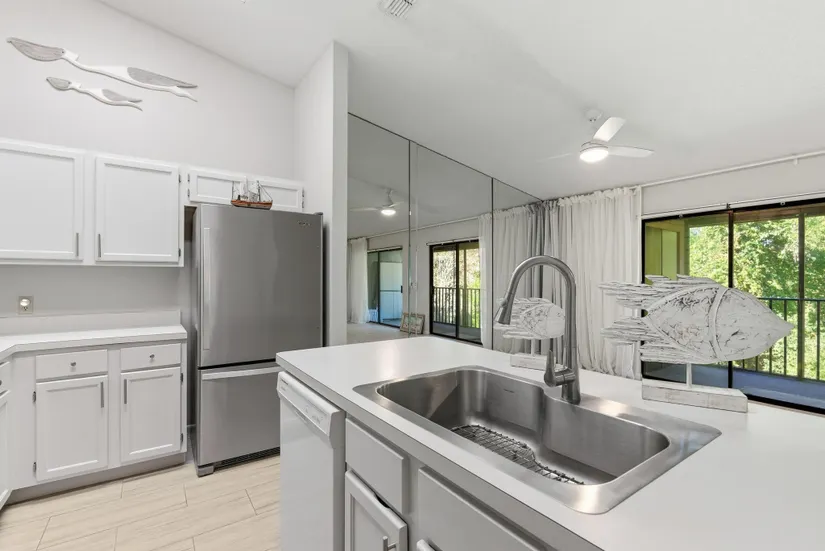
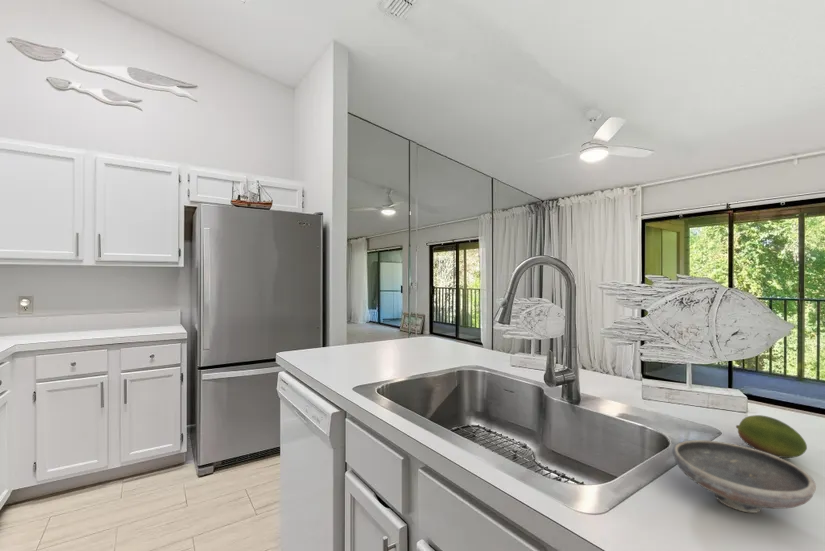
+ ceramic bowl [672,439,817,514]
+ fruit [735,414,808,459]
